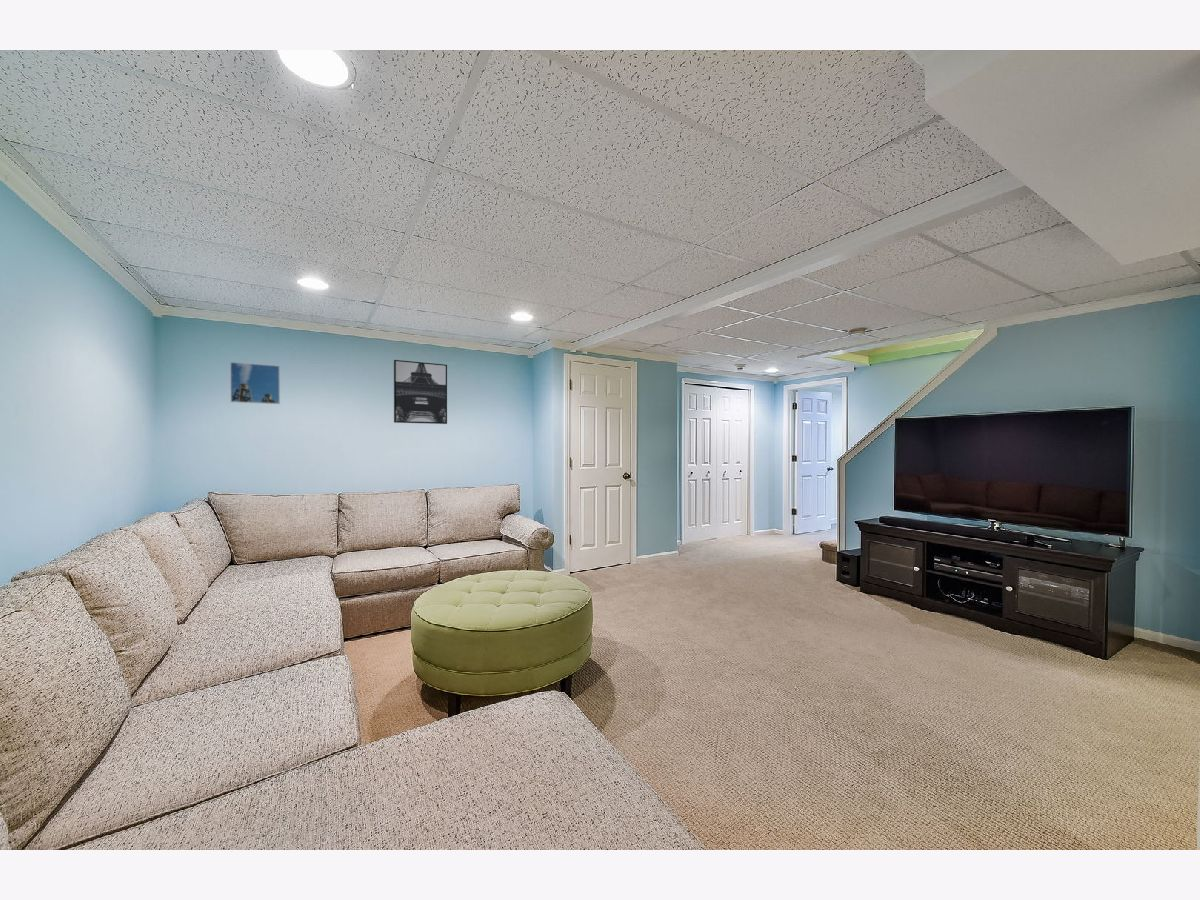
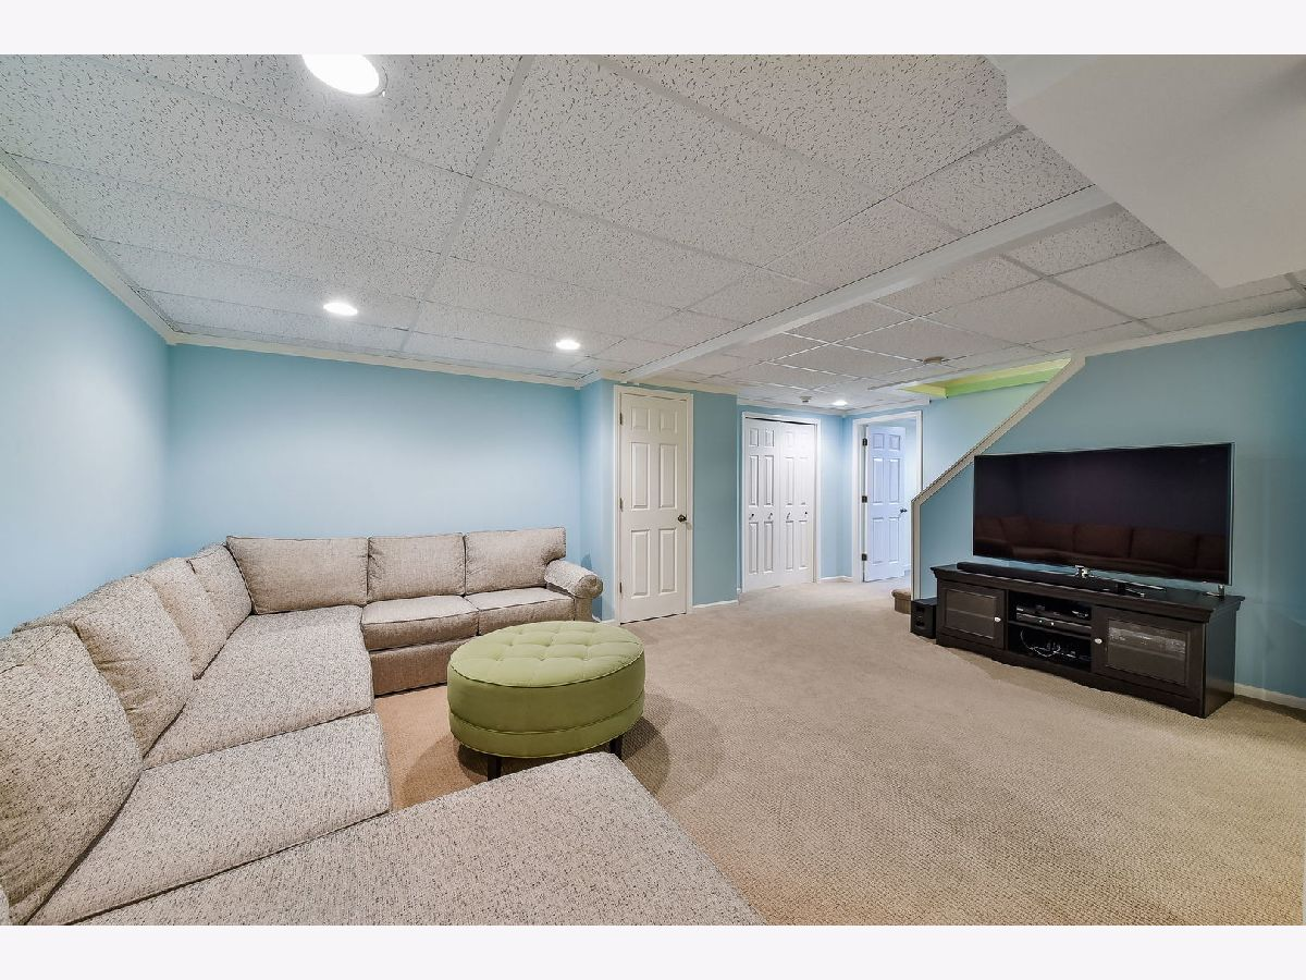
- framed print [229,361,281,405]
- wall art [393,359,448,425]
